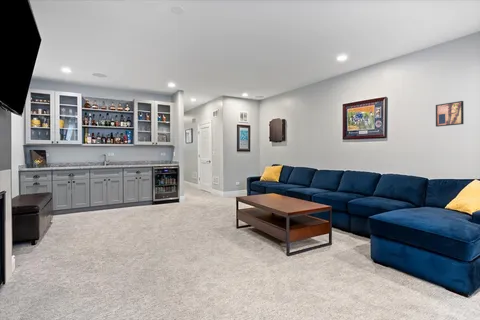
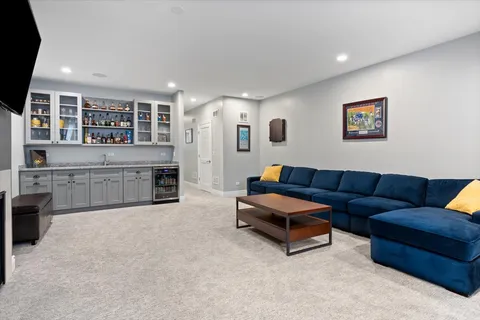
- wall art [435,100,465,128]
